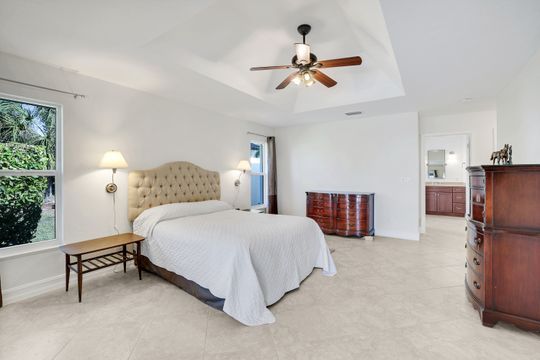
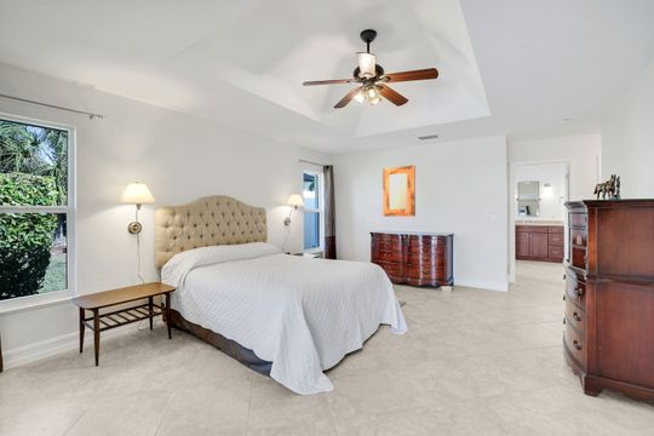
+ home mirror [382,165,417,218]
